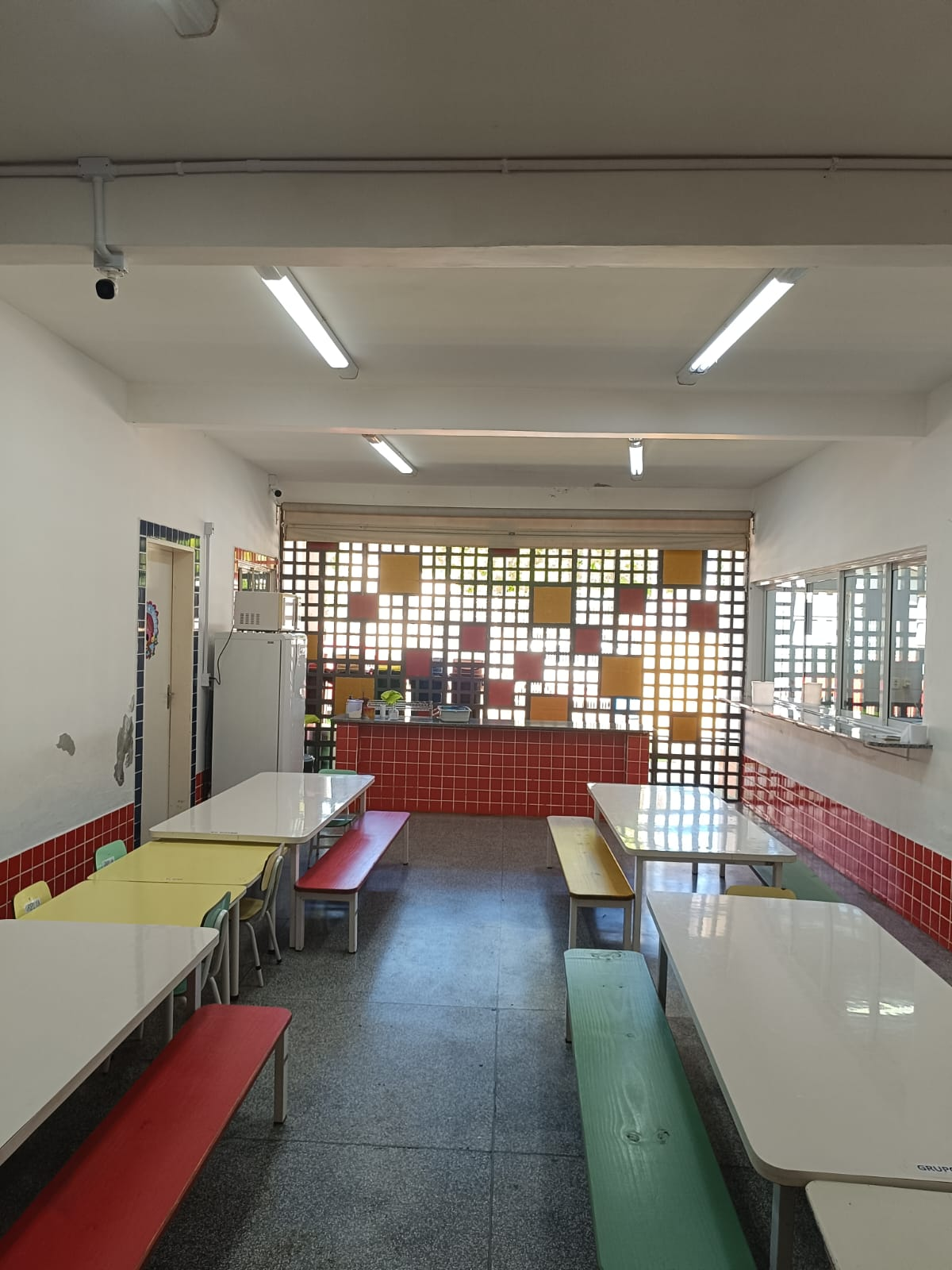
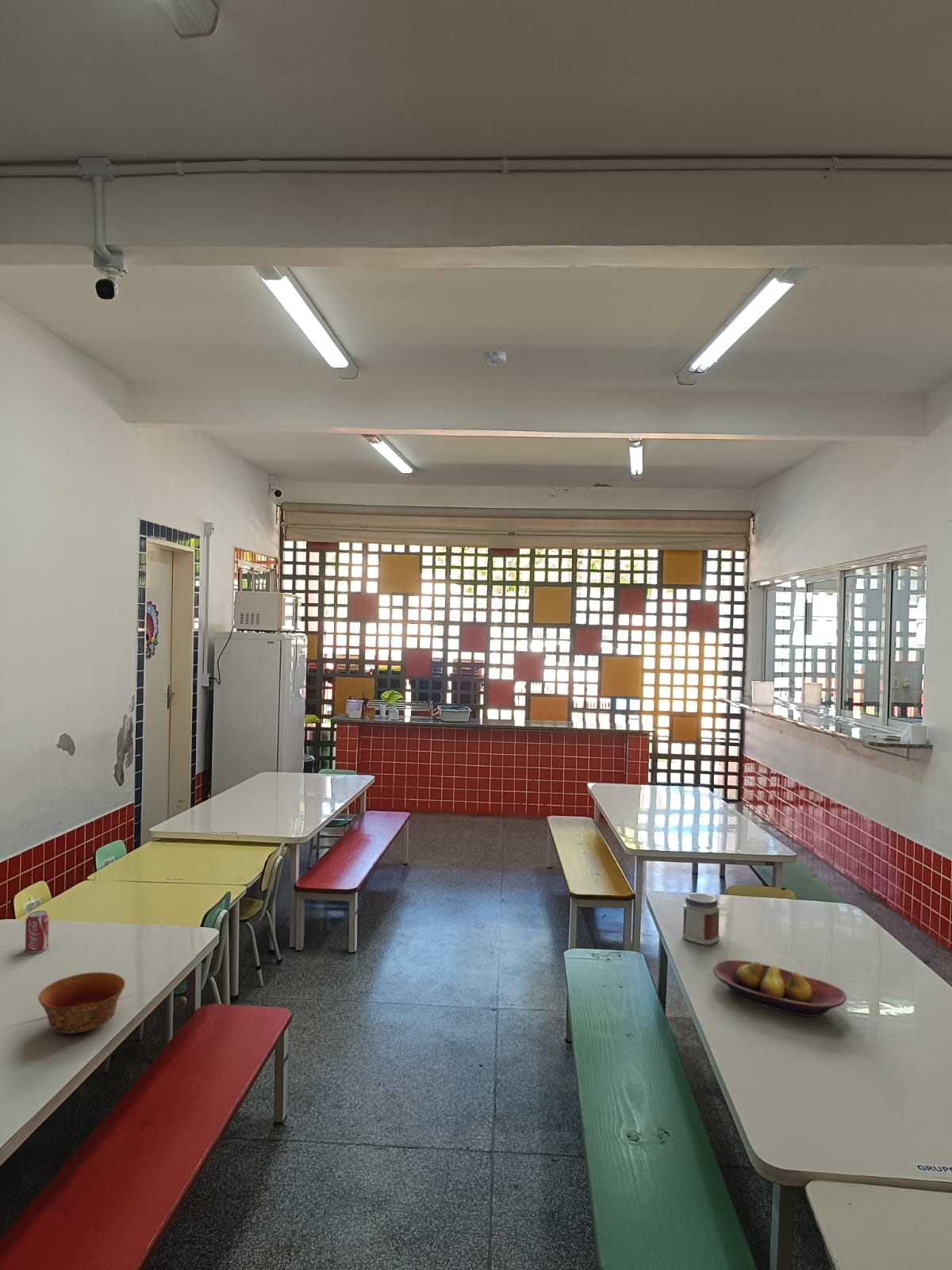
+ jar [681,893,720,945]
+ fruit bowl [712,960,847,1018]
+ beverage can [25,910,50,954]
+ bowl [37,972,126,1034]
+ smoke detector [482,349,506,366]
